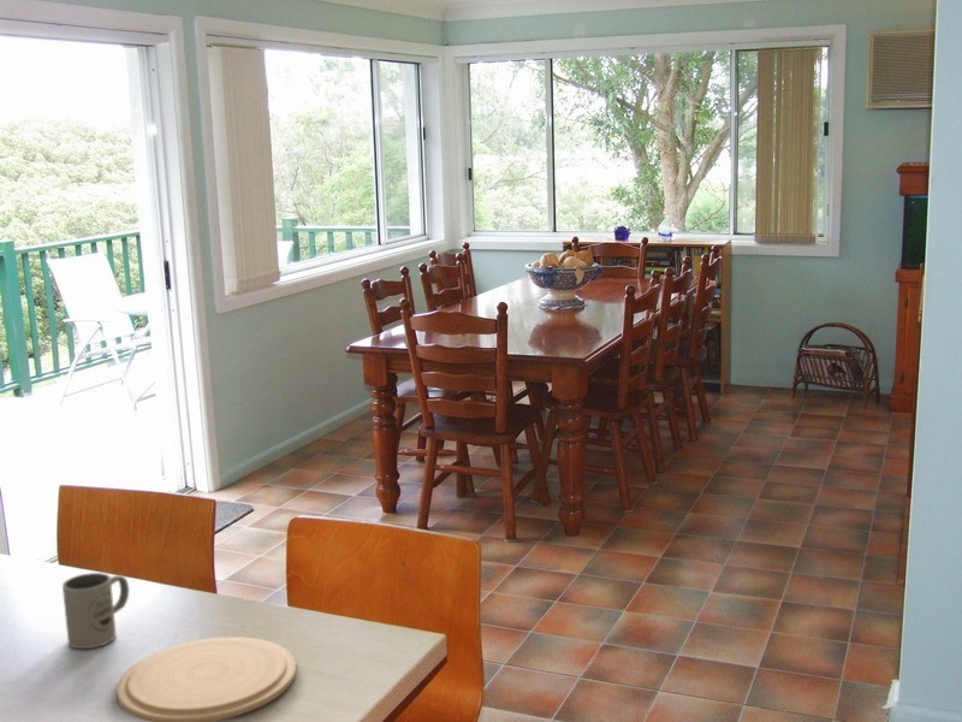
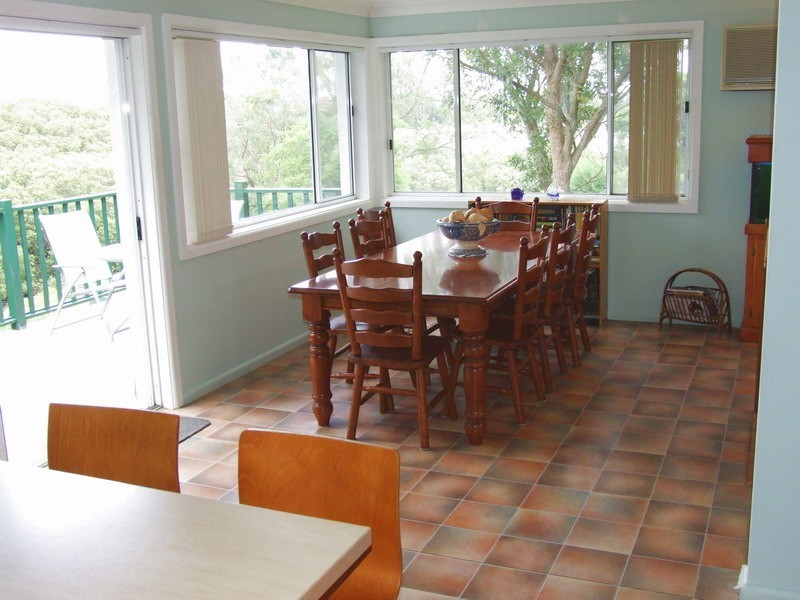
- plate [115,635,297,722]
- mug [61,572,130,650]
